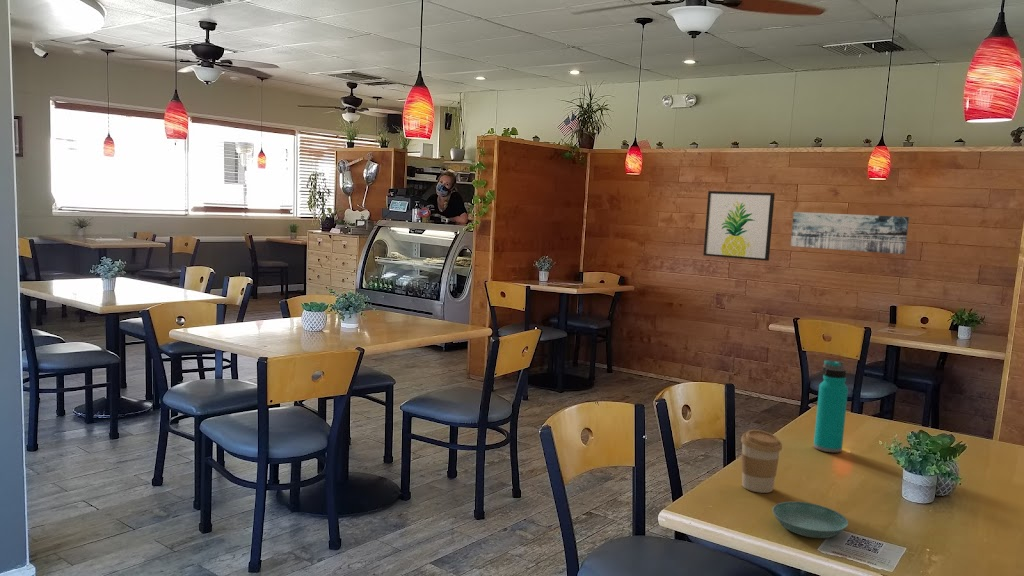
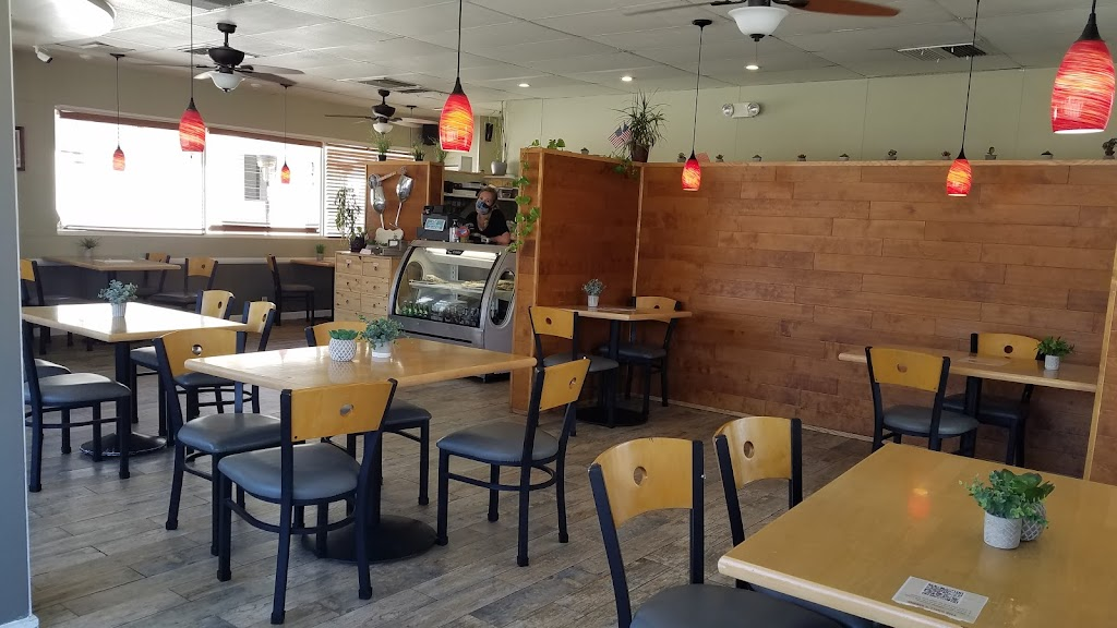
- wall art [790,211,910,255]
- coffee cup [740,429,783,494]
- water bottle [813,359,849,453]
- saucer [771,501,849,539]
- wall art [702,190,776,262]
